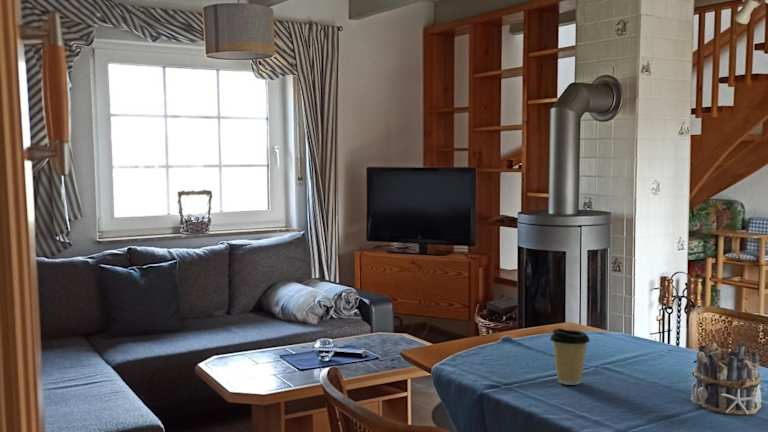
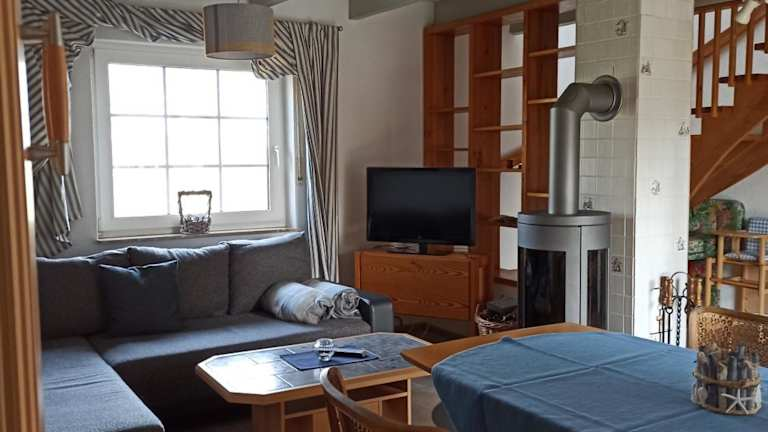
- coffee cup [549,327,591,386]
